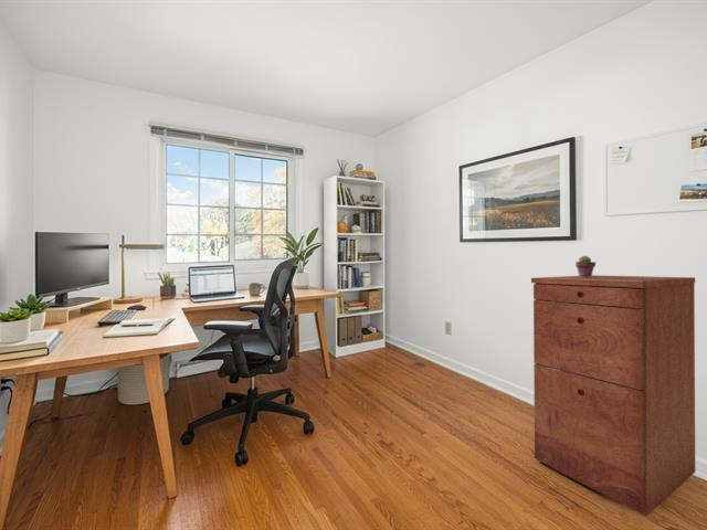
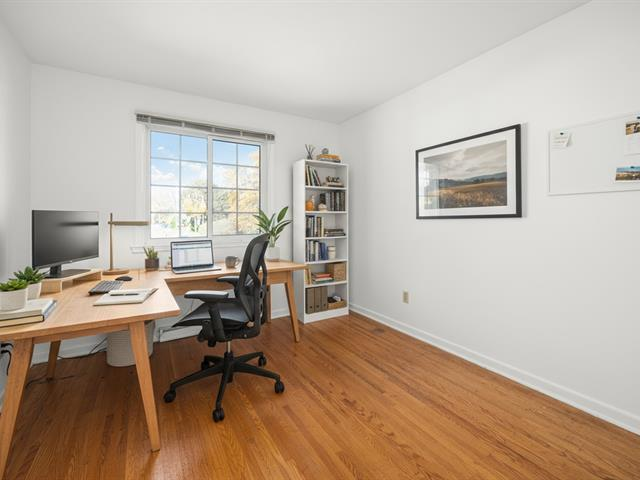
- filing cabinet [530,274,696,518]
- potted succulent [574,254,597,277]
